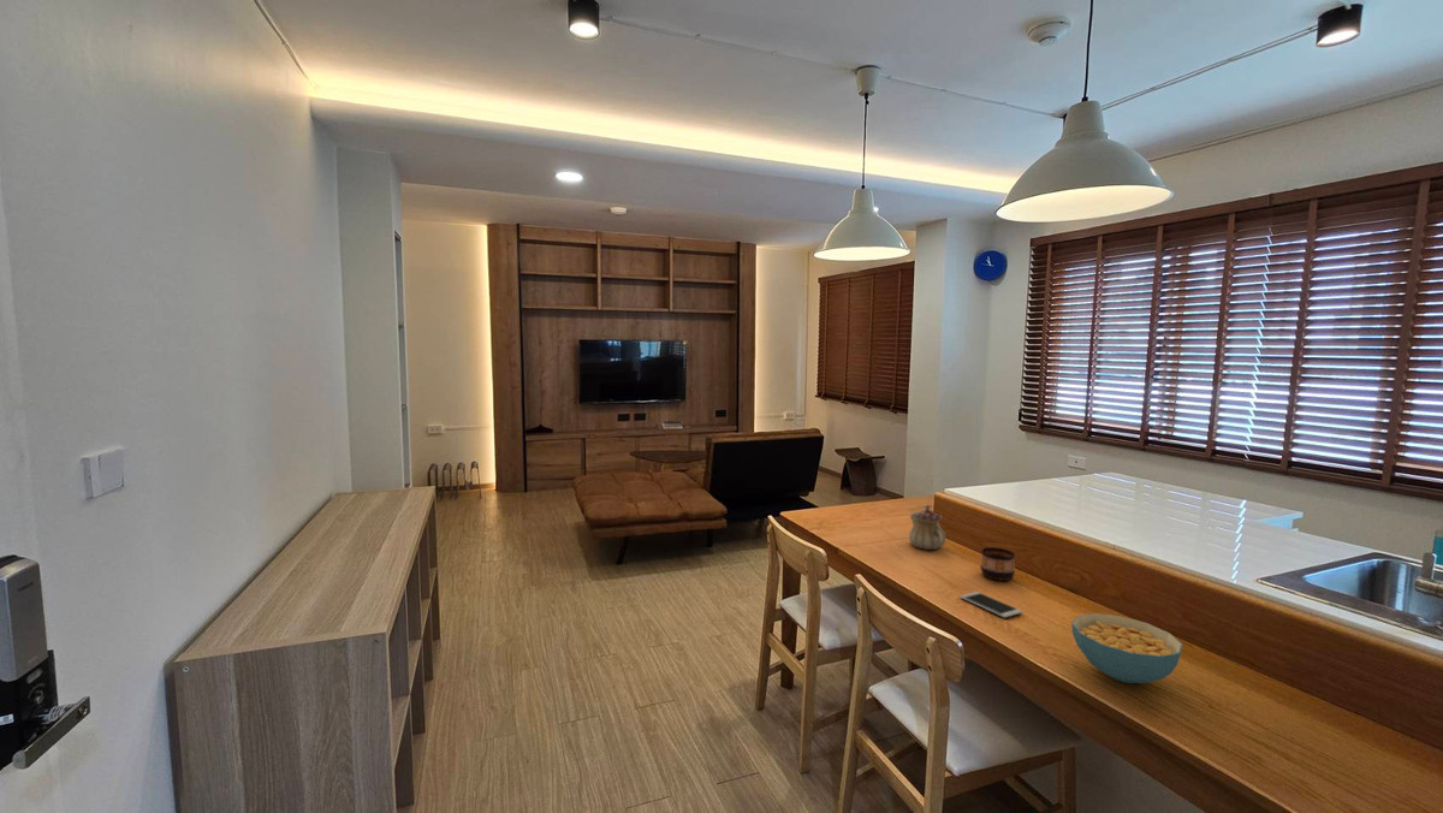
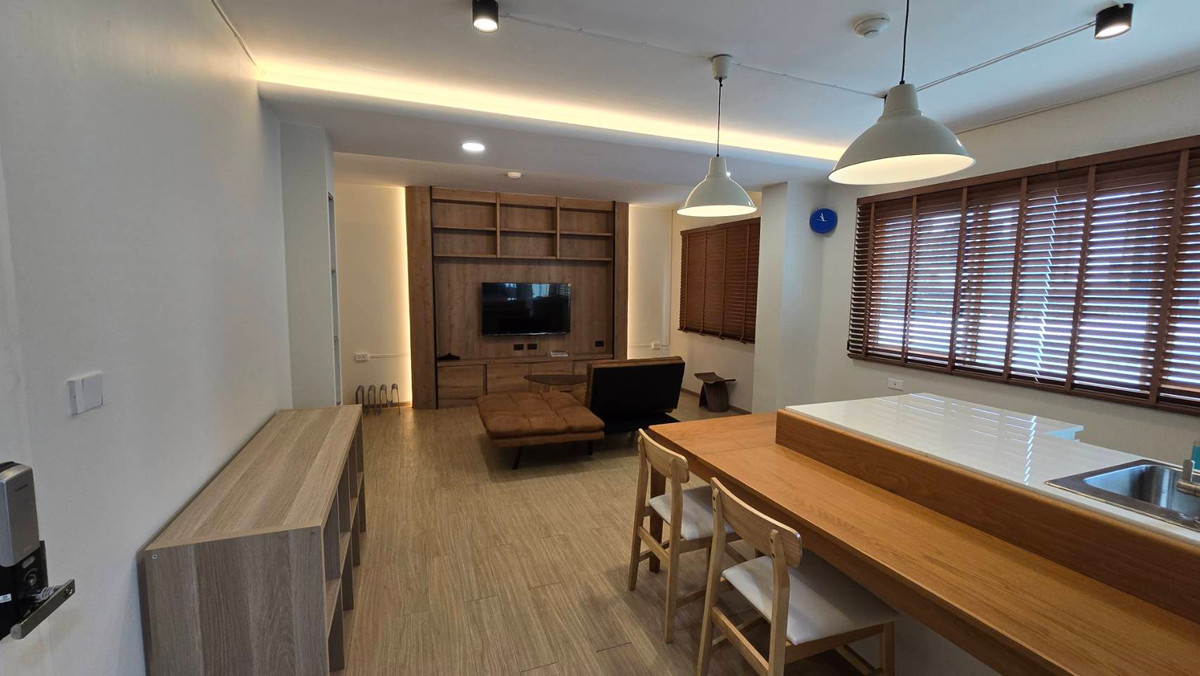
- teapot [908,504,946,551]
- cereal bowl [1070,612,1183,684]
- cup [979,546,1016,582]
- smartphone [960,591,1023,619]
